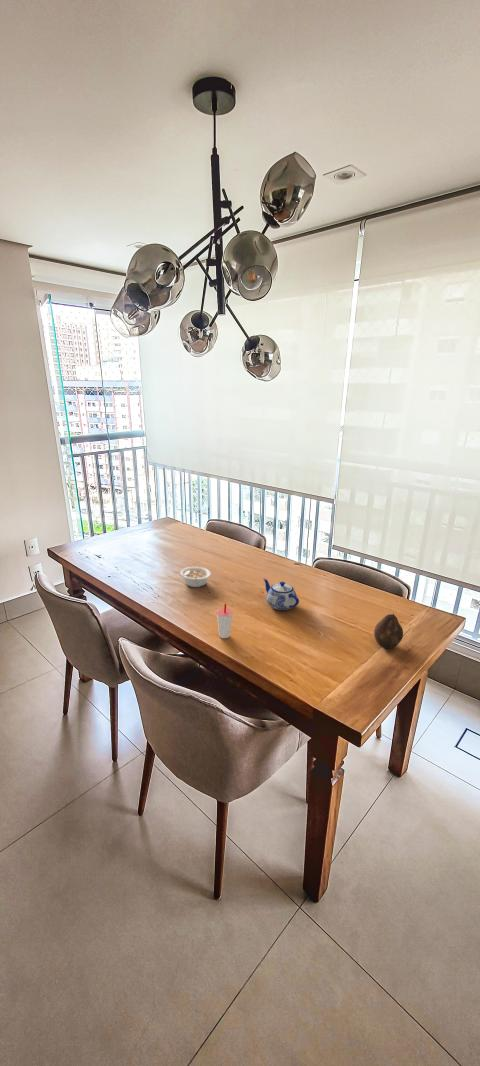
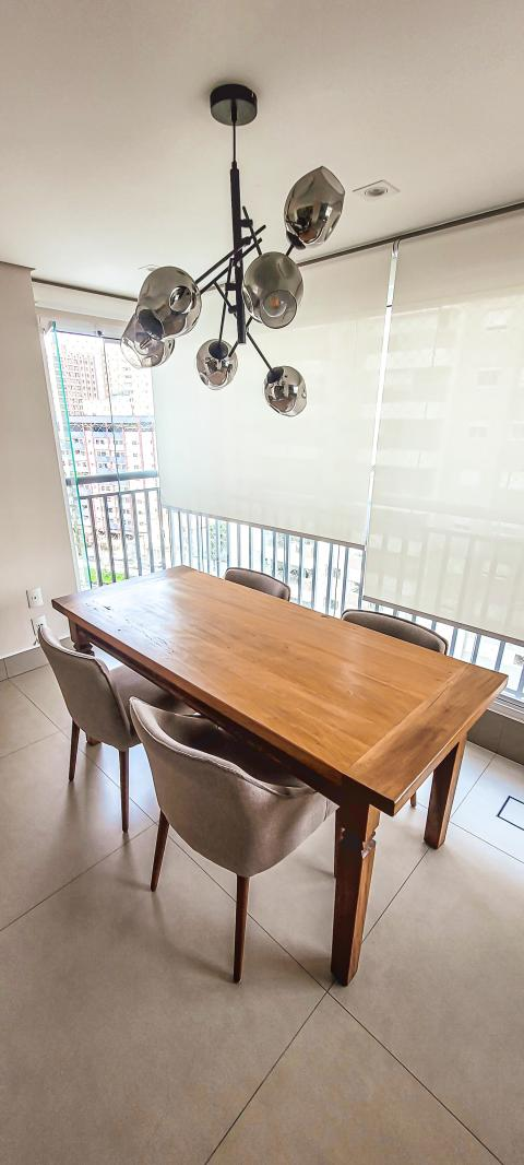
- cup [216,603,234,639]
- teapot [263,577,300,611]
- fruit [373,613,404,649]
- legume [180,566,212,588]
